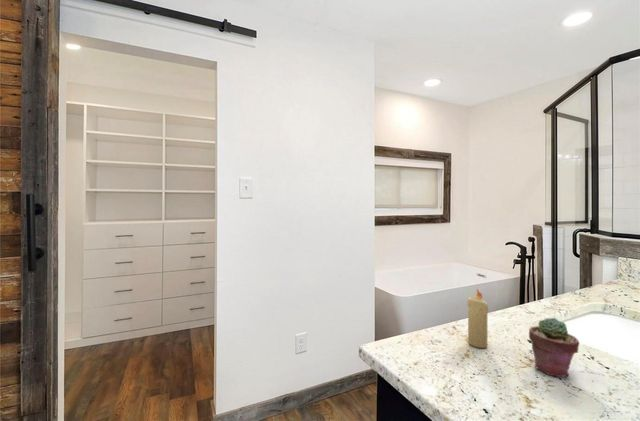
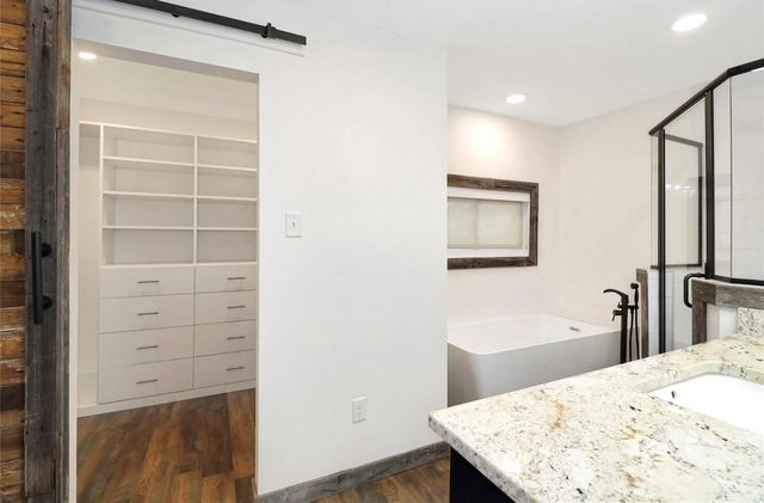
- candle [466,288,489,349]
- potted succulent [528,317,580,378]
